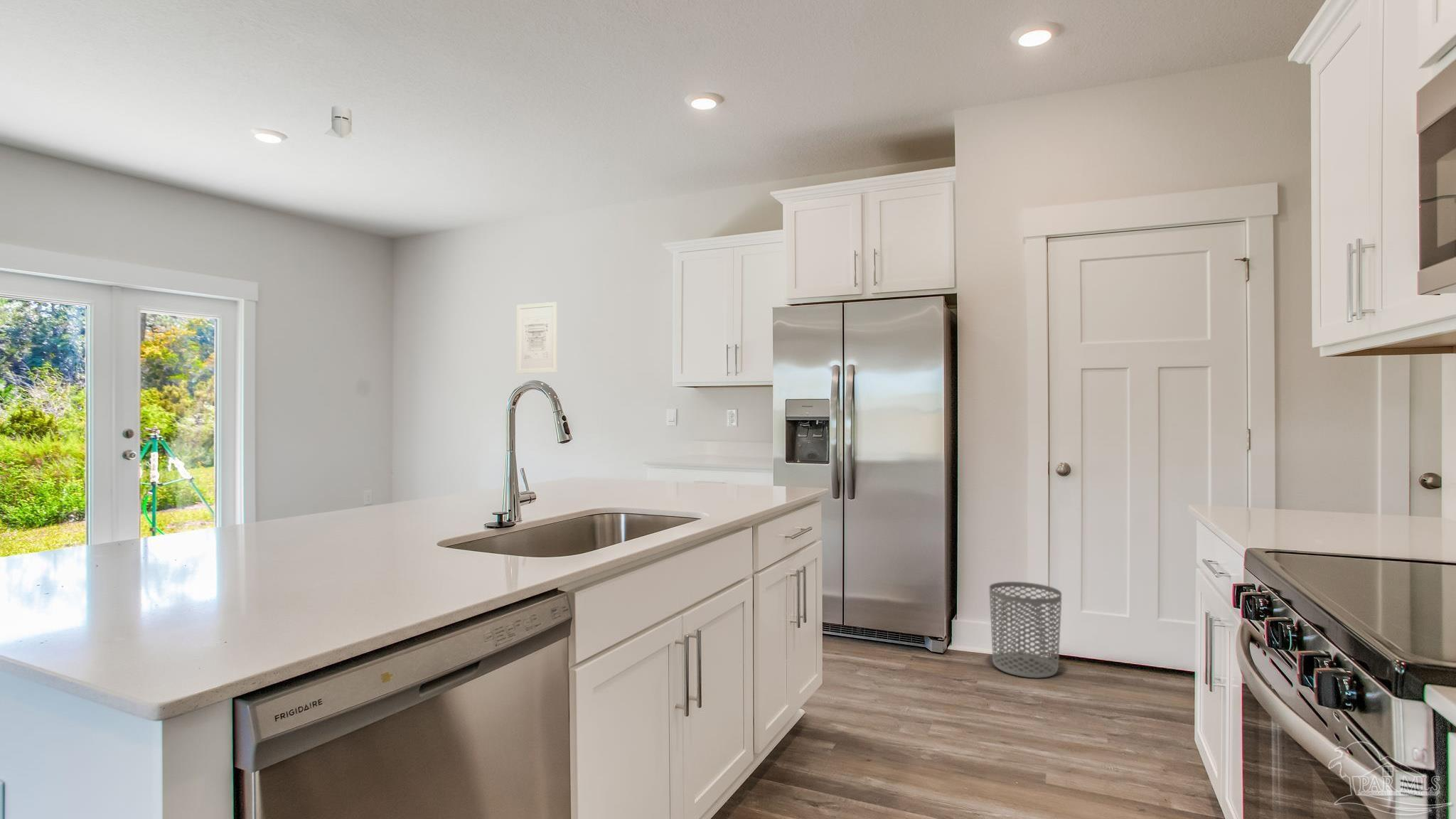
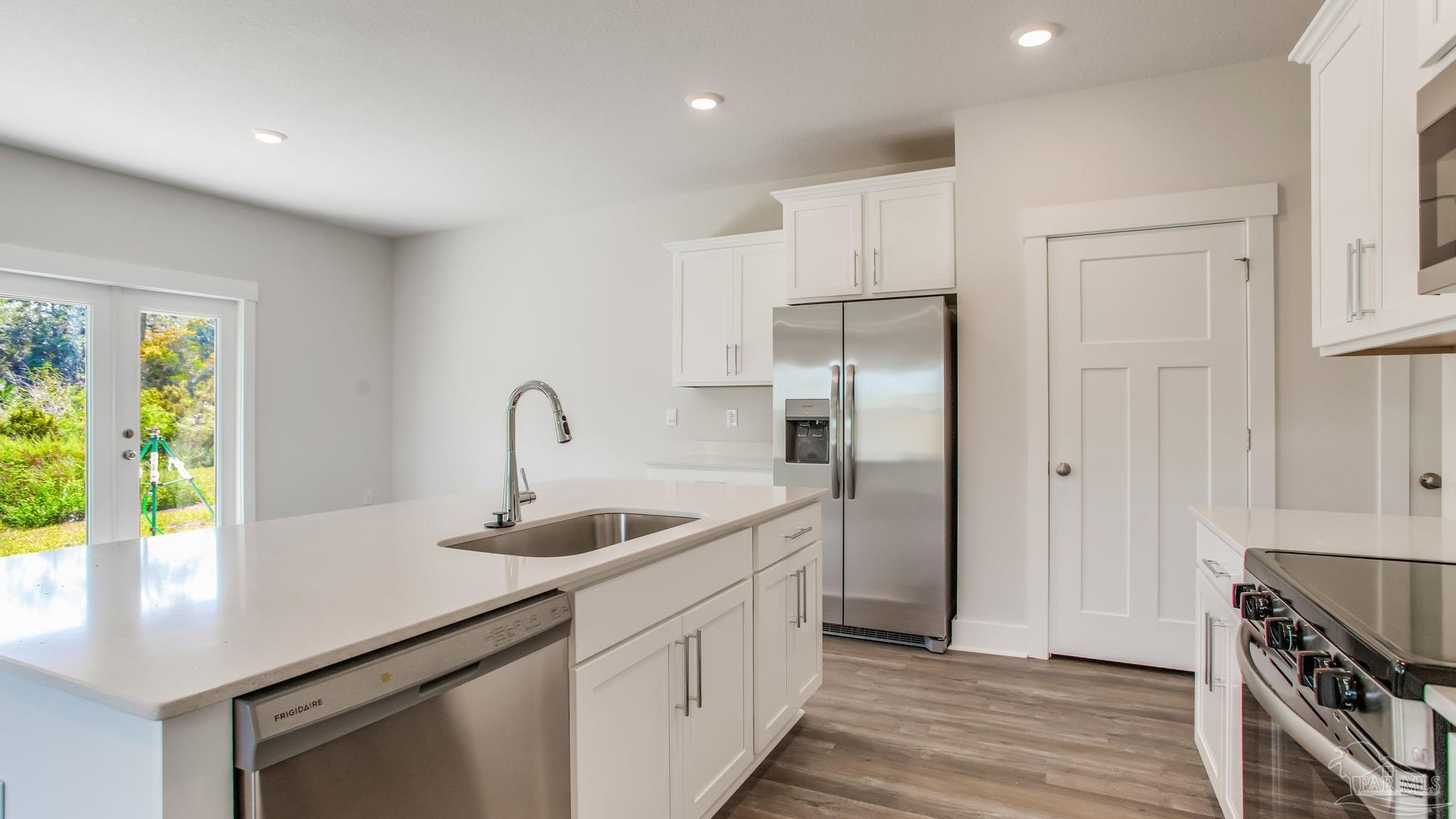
- knight helmet [324,105,359,140]
- waste bin [989,581,1062,679]
- wall art [516,301,557,374]
